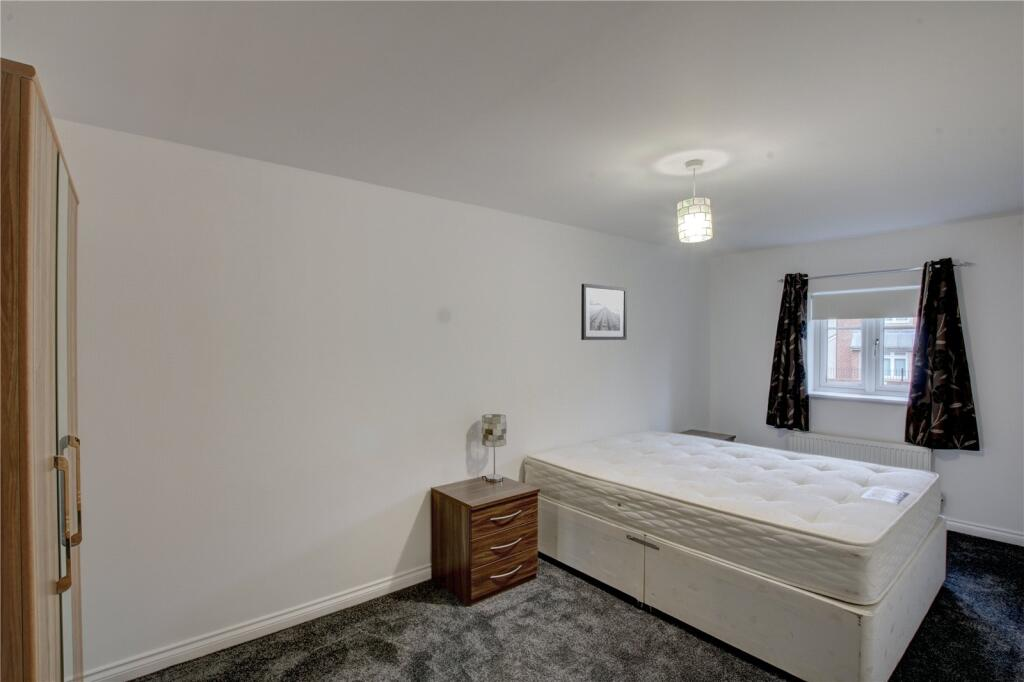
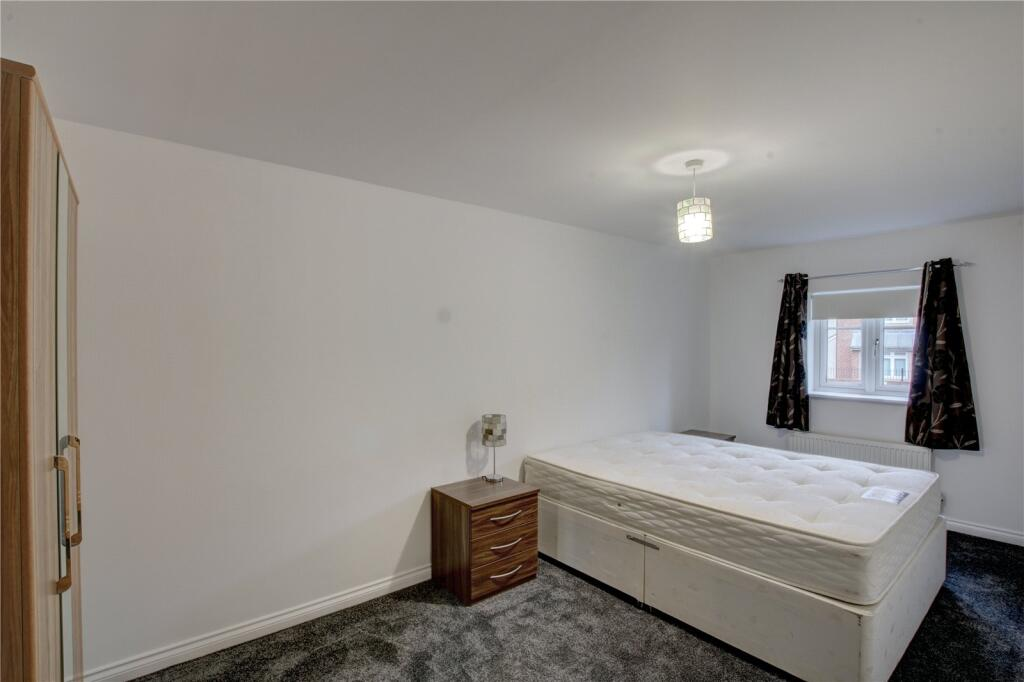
- wall art [580,283,628,341]
